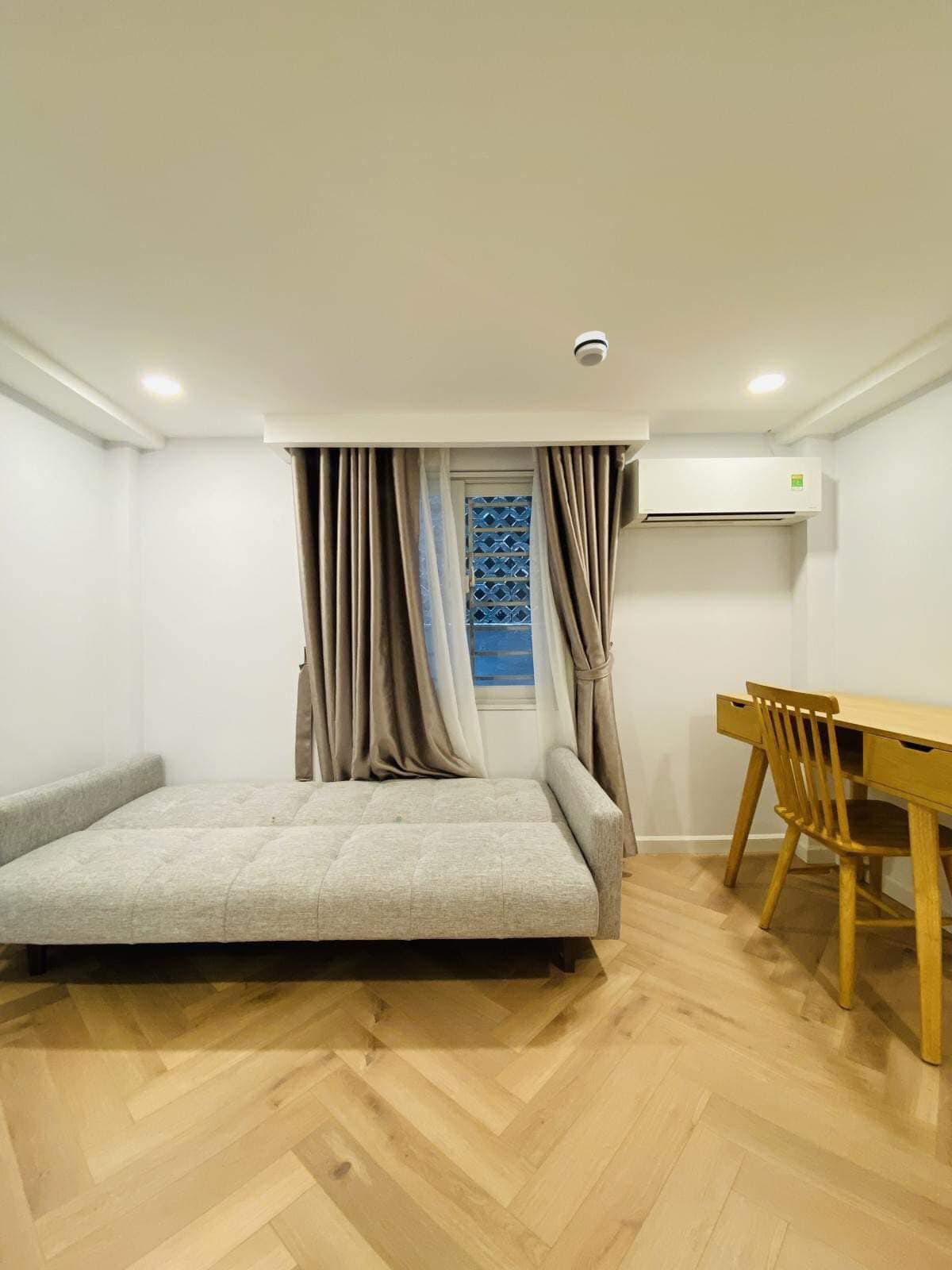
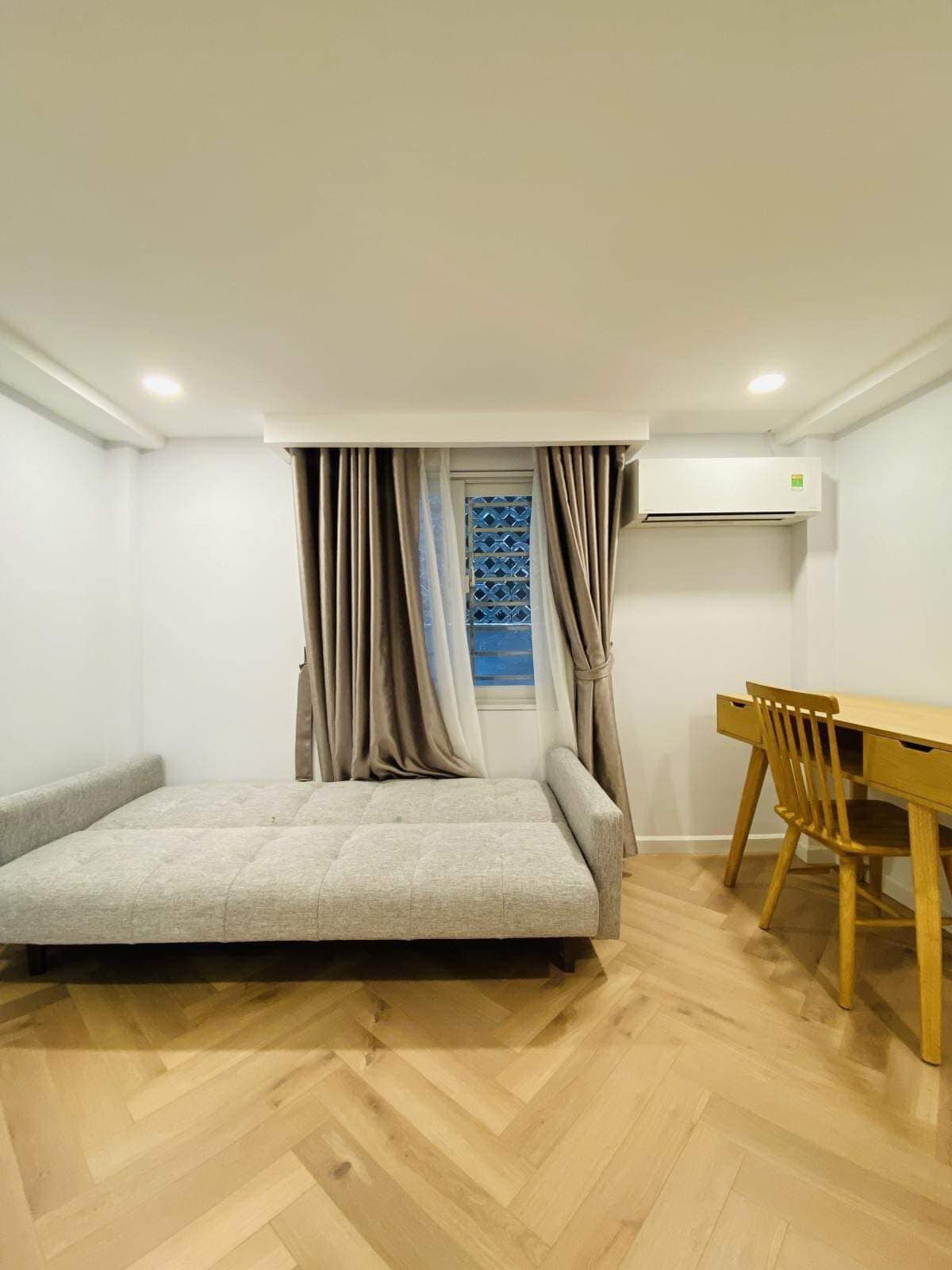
- smoke detector [573,330,609,368]
